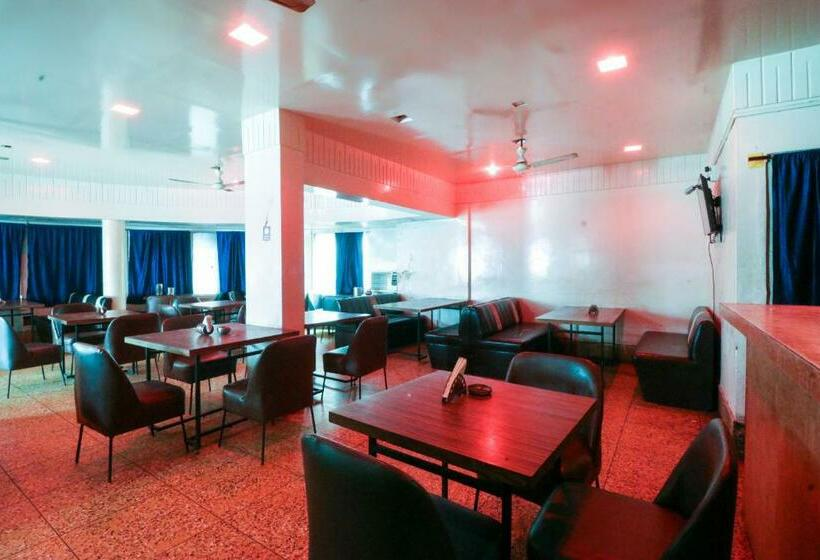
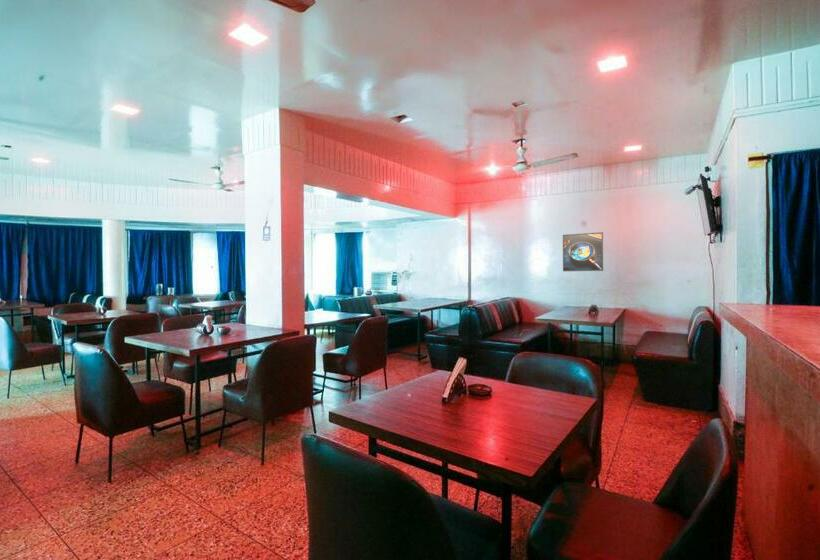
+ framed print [562,231,604,272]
